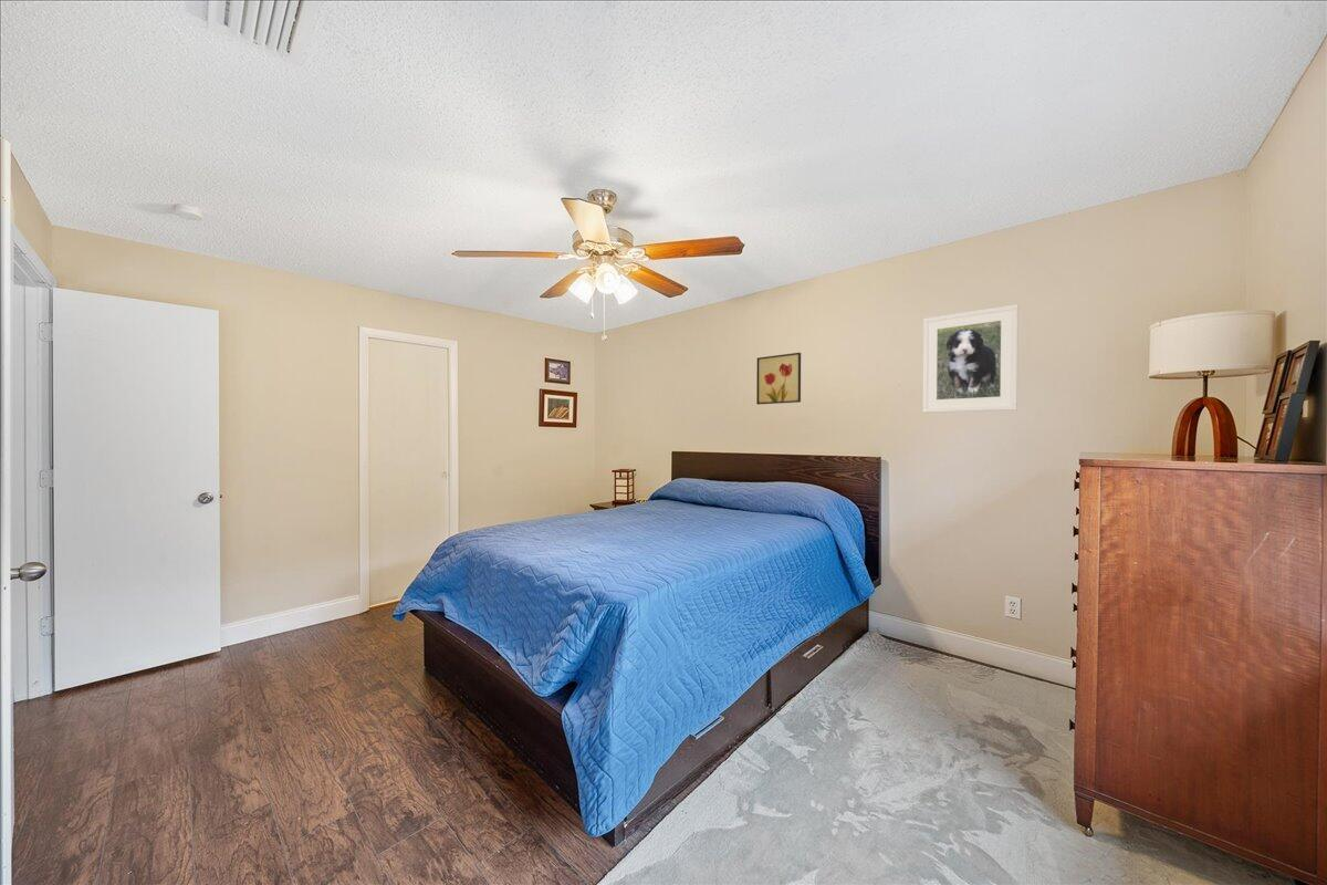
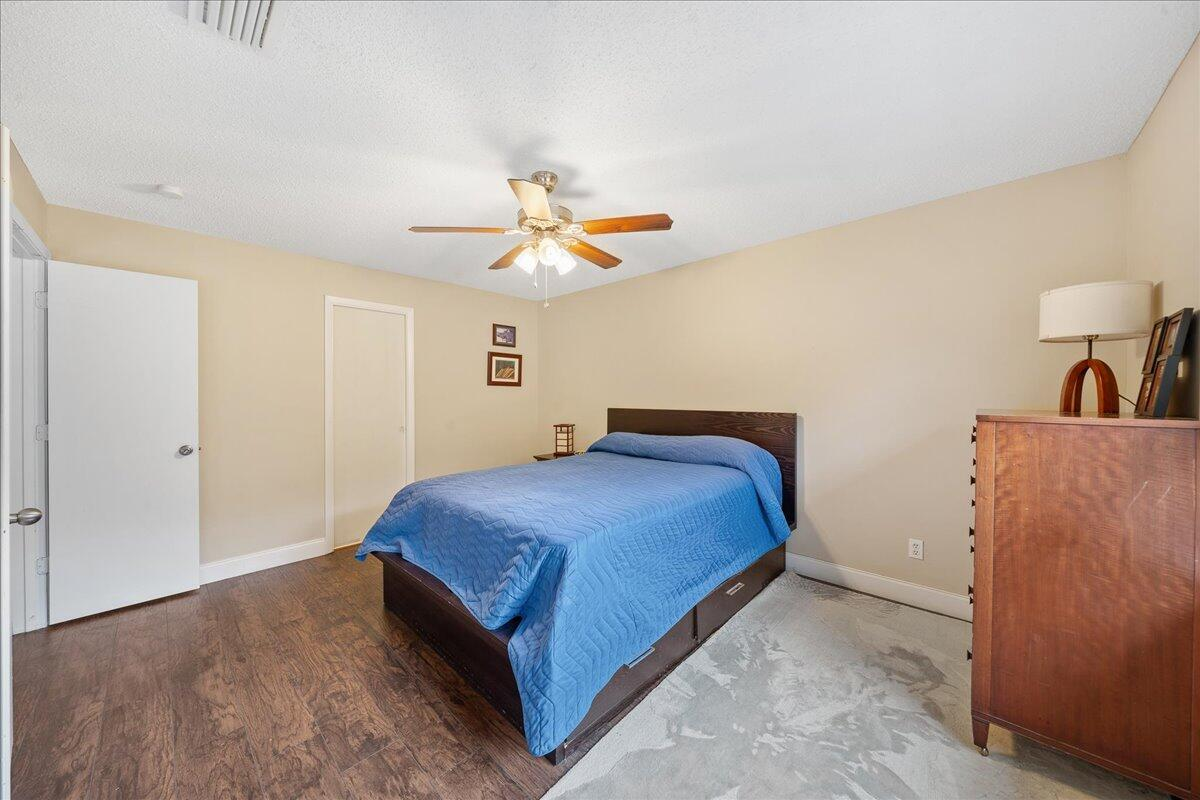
- wall art [755,352,802,406]
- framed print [921,303,1020,414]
